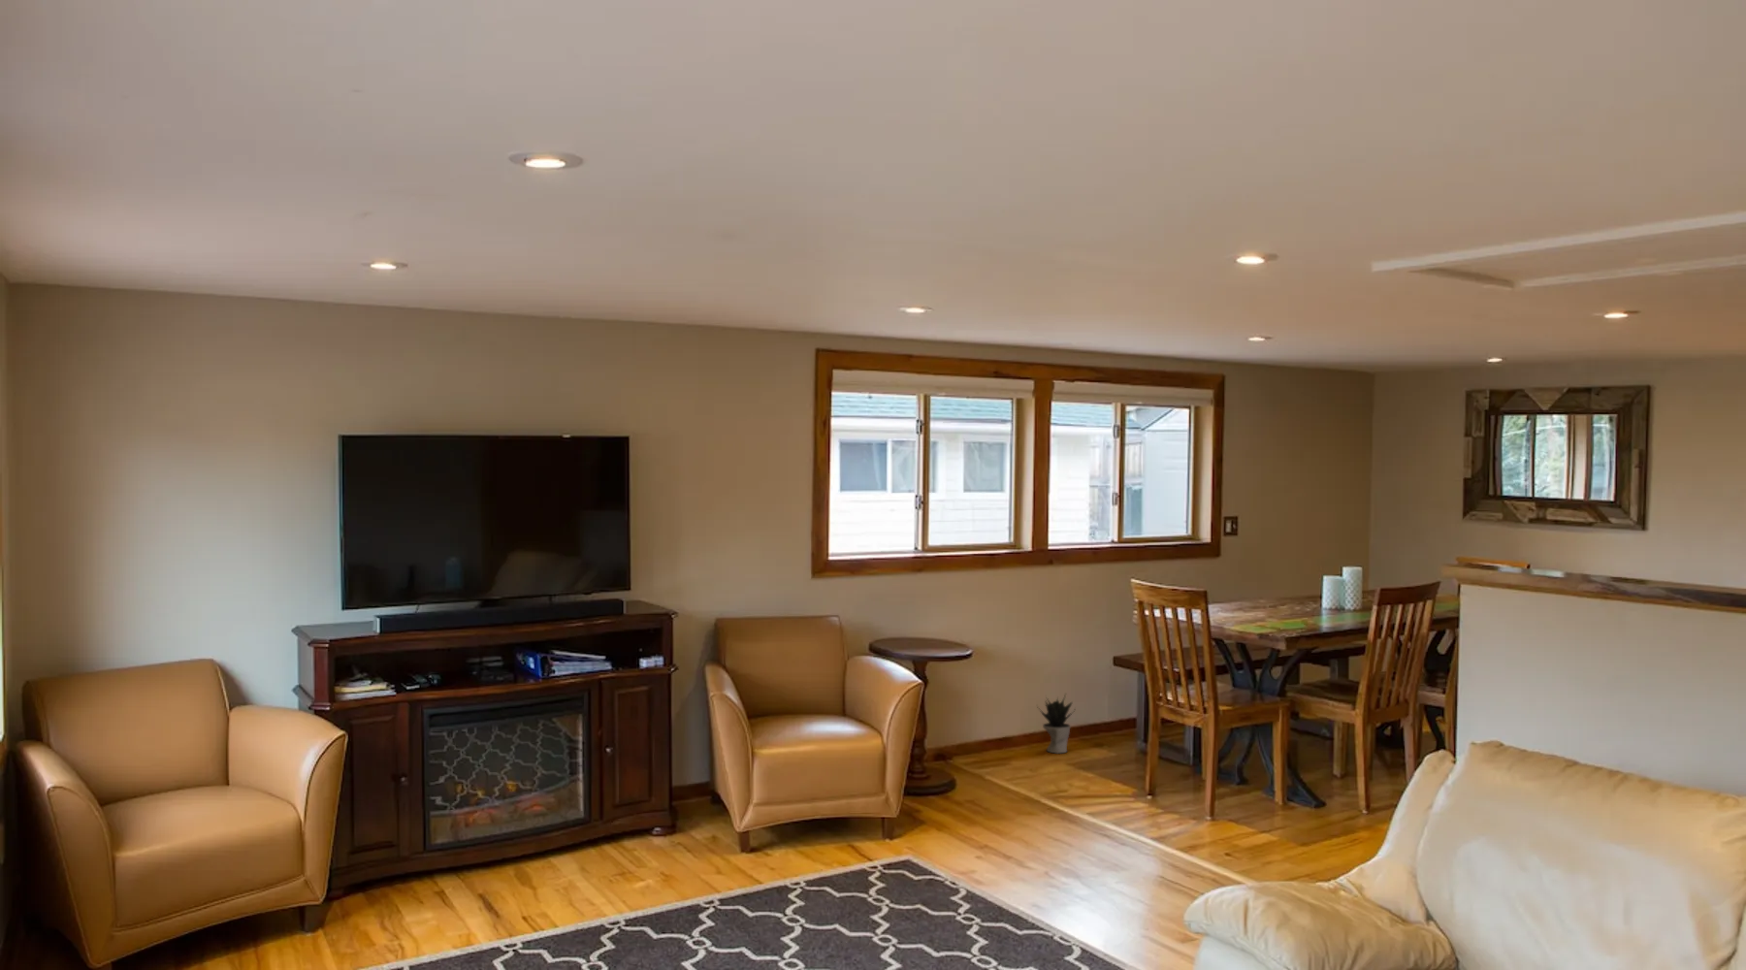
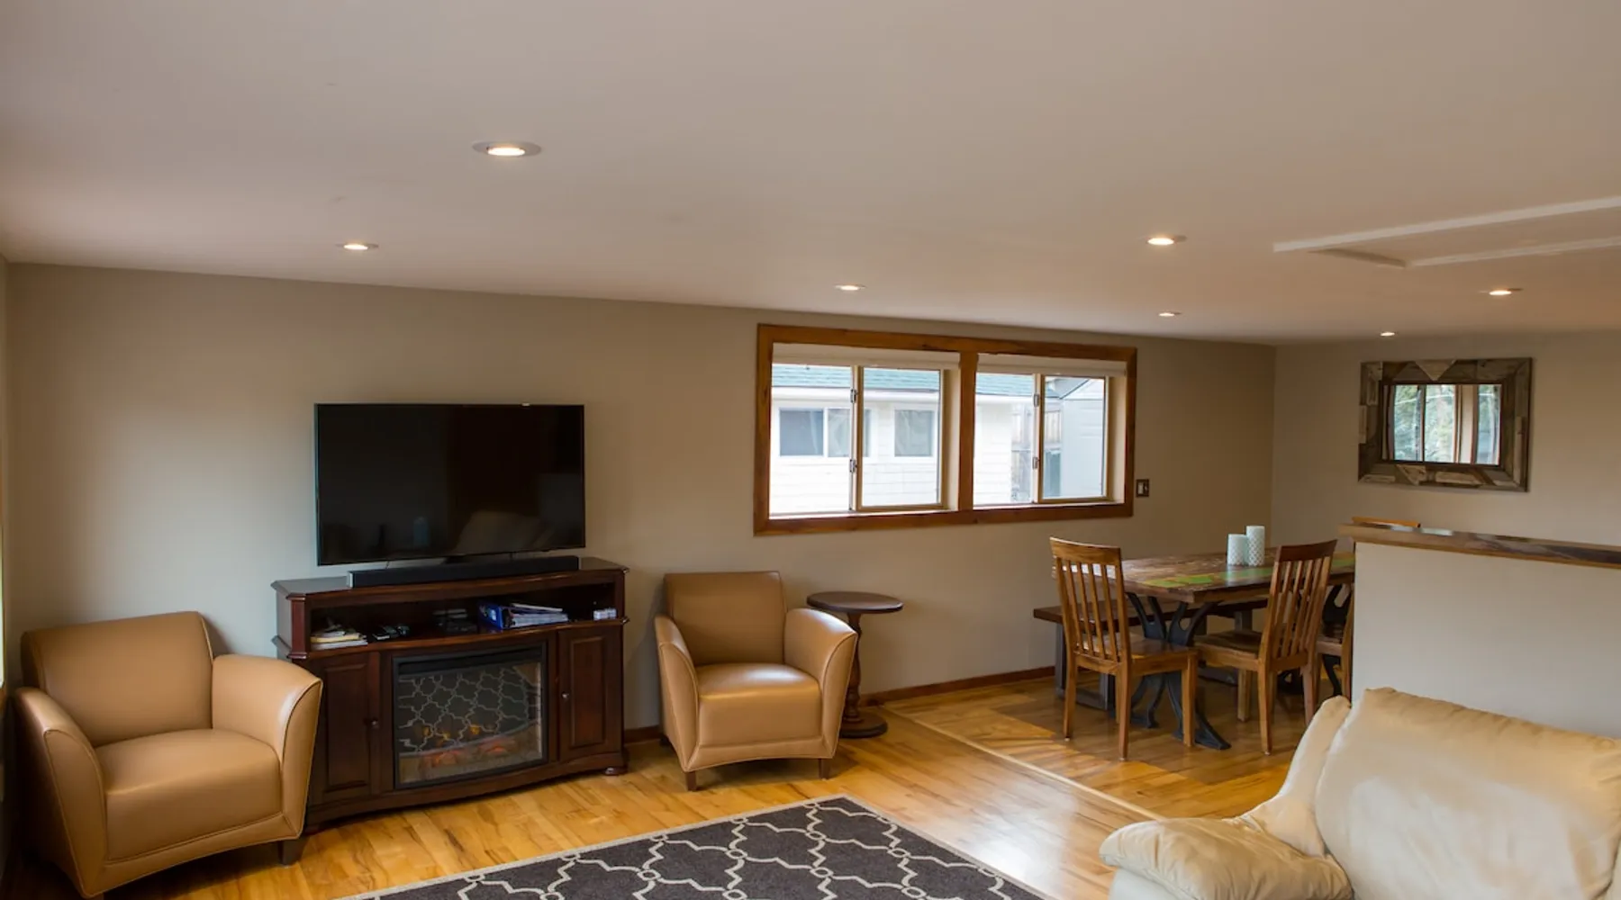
- potted plant [1035,692,1077,755]
